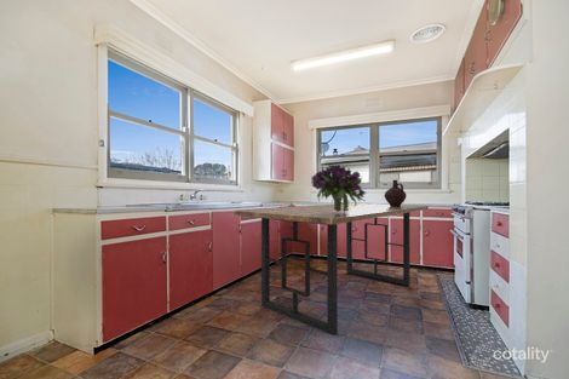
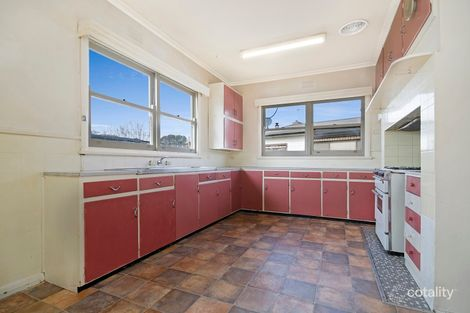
- dining table [232,202,430,337]
- ceramic jug [383,179,408,207]
- bouquet [310,162,367,212]
